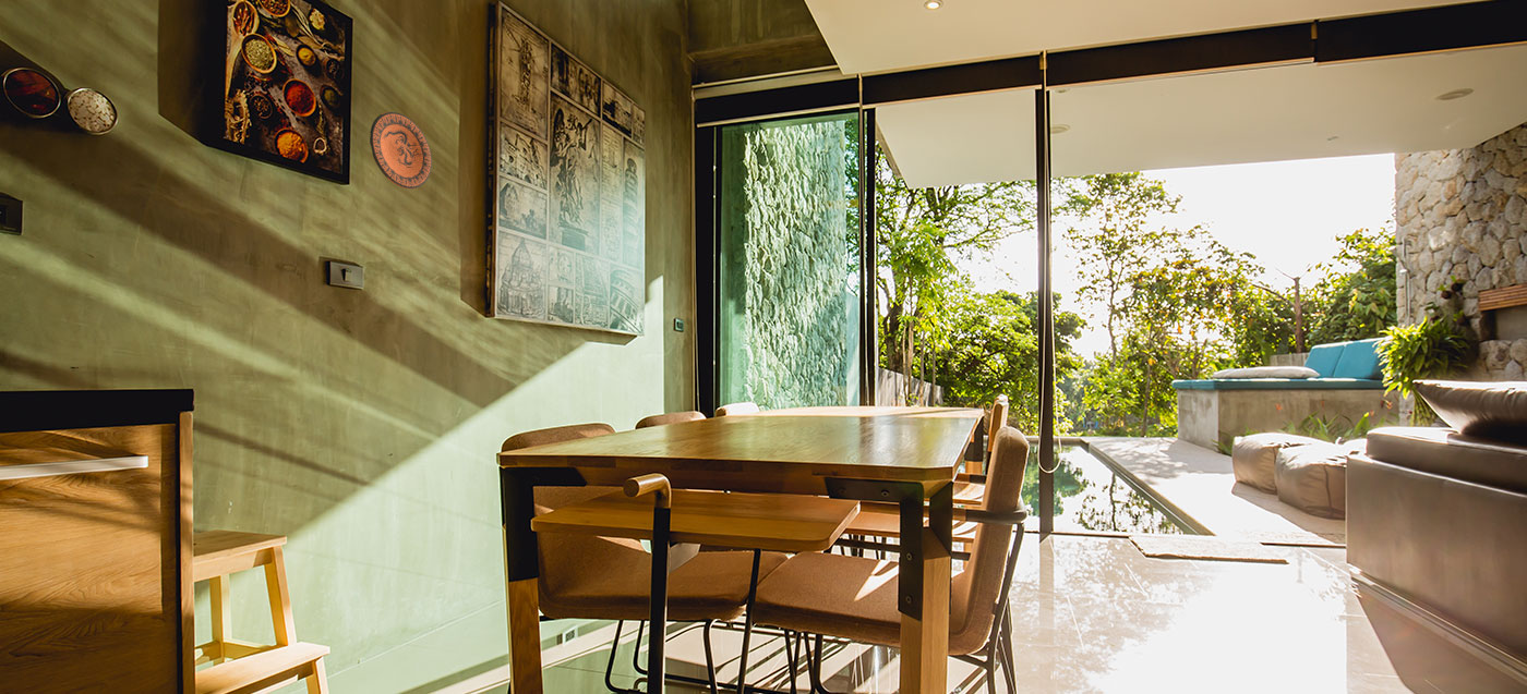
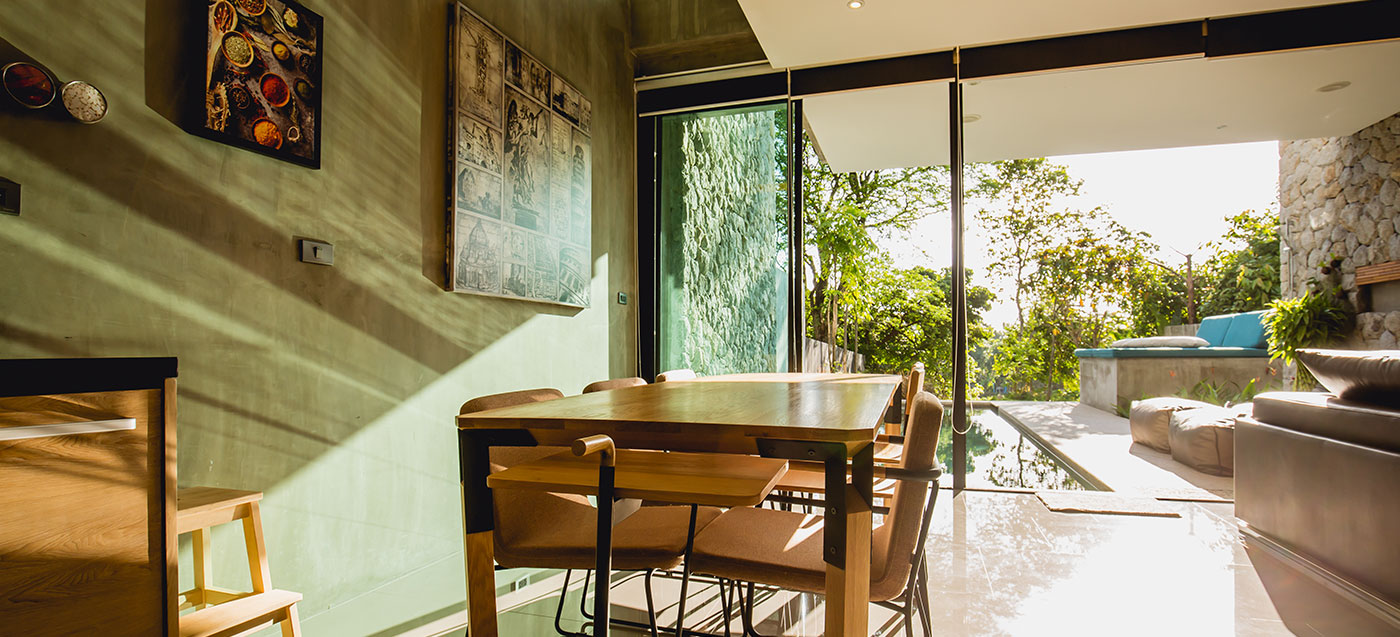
- decorative plate [369,111,433,190]
